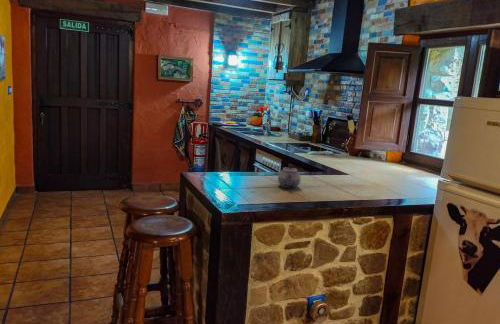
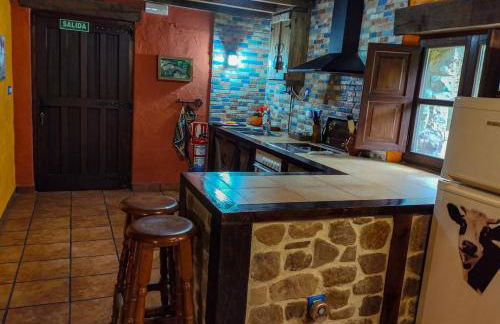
- teapot [277,164,302,189]
